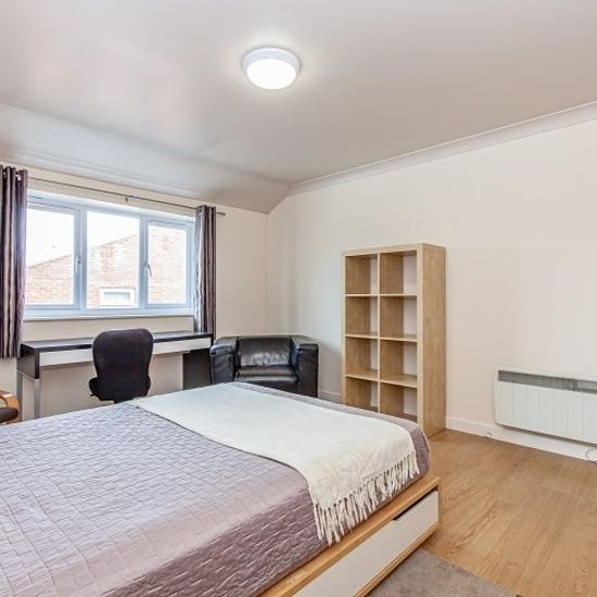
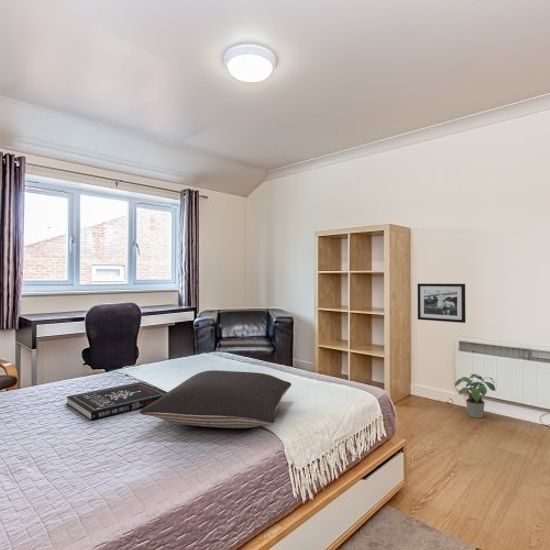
+ potted plant [454,373,496,419]
+ picture frame [417,283,467,324]
+ book [65,381,168,421]
+ pillow [139,369,292,429]
